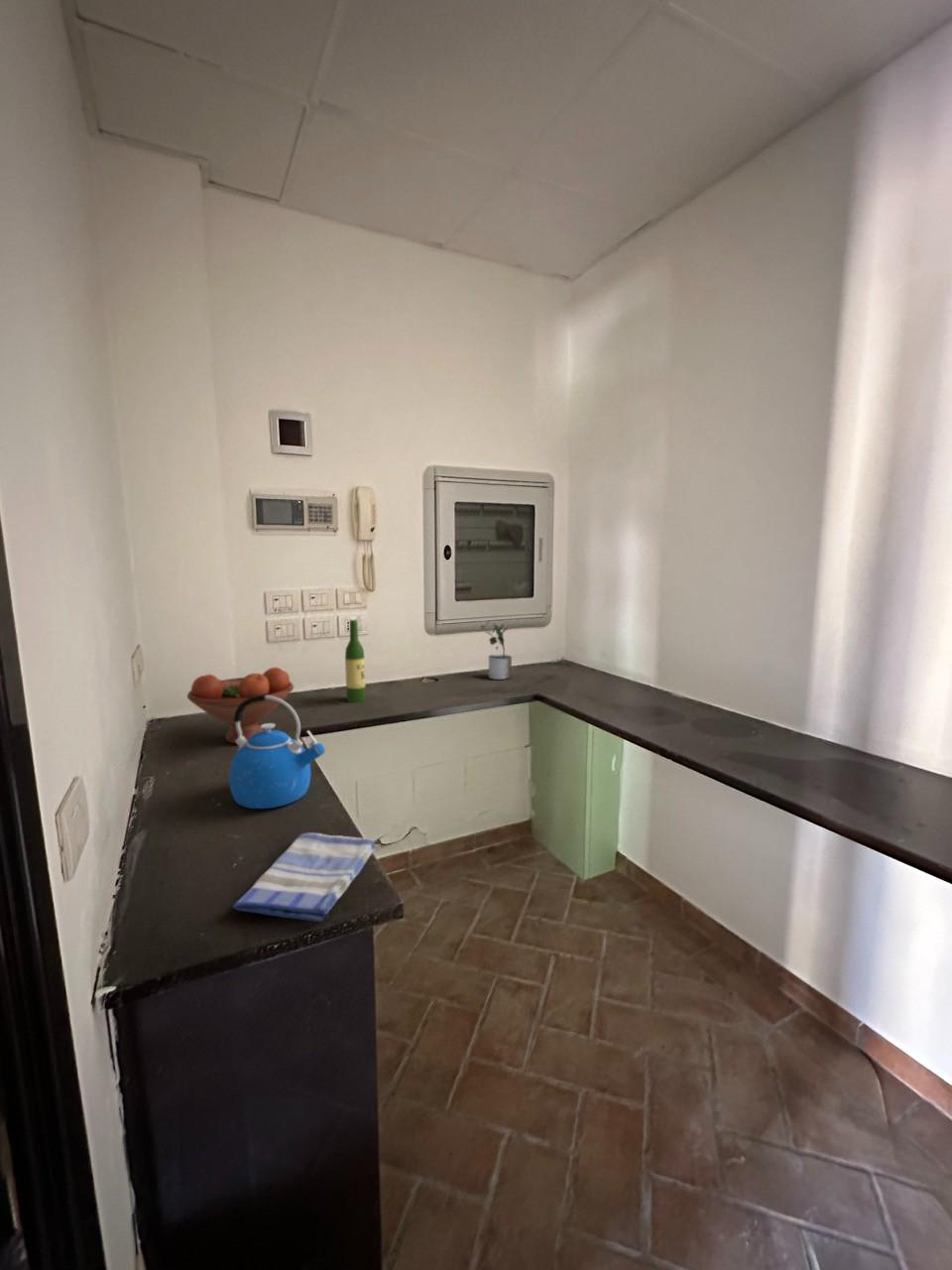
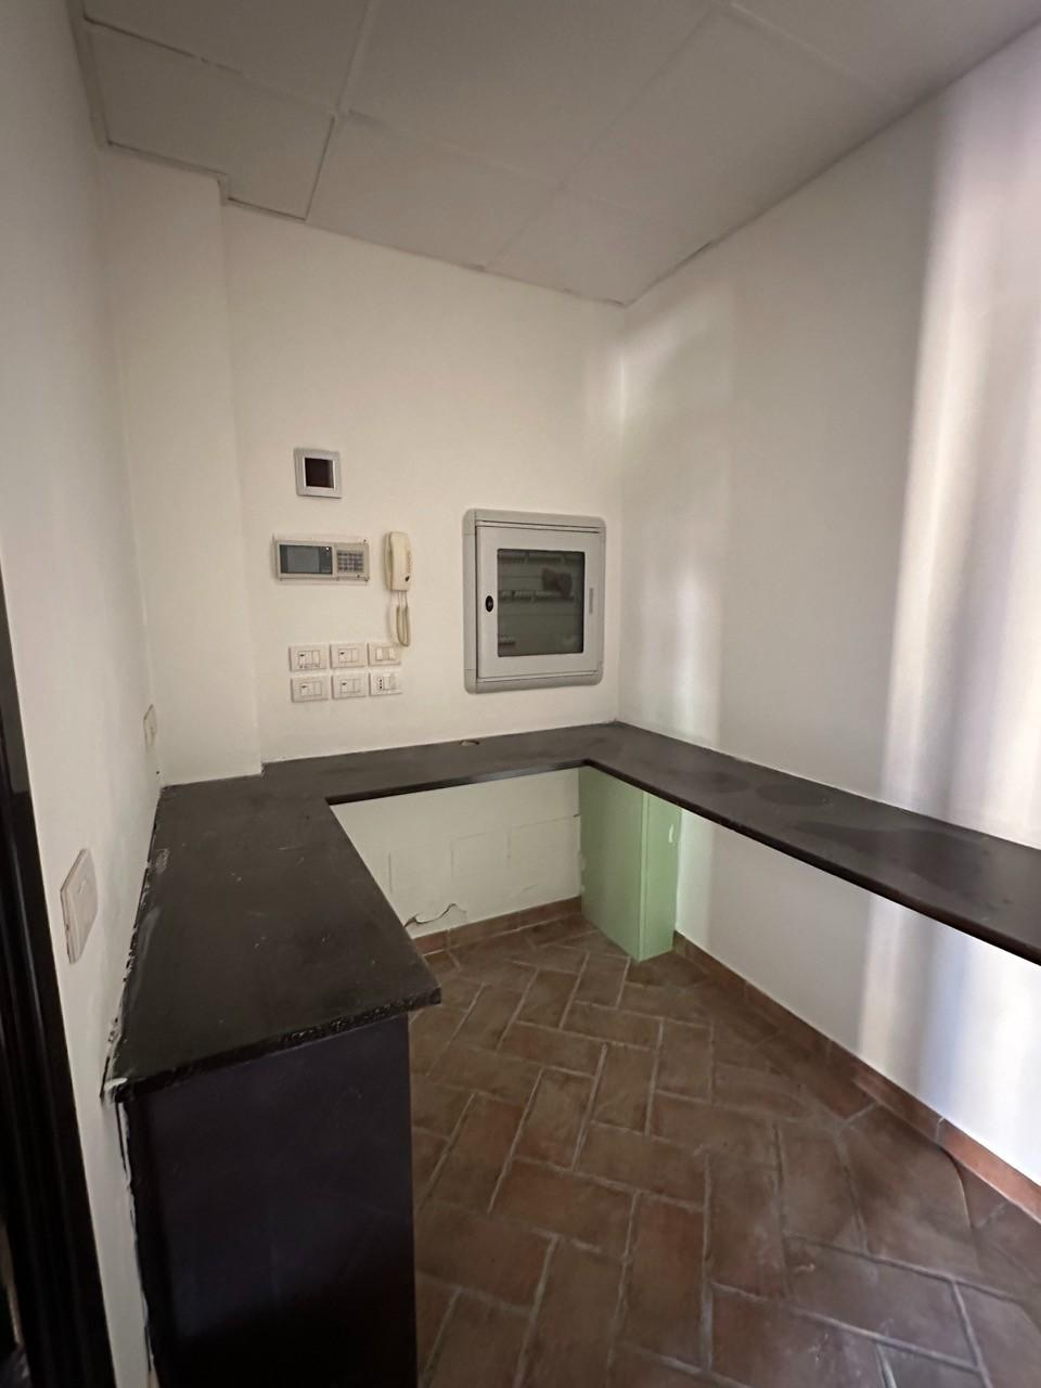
- fruit bowl [186,666,295,744]
- kettle [228,694,326,810]
- wine bottle [344,619,366,703]
- dish towel [232,832,379,923]
- potted plant [480,619,513,681]
